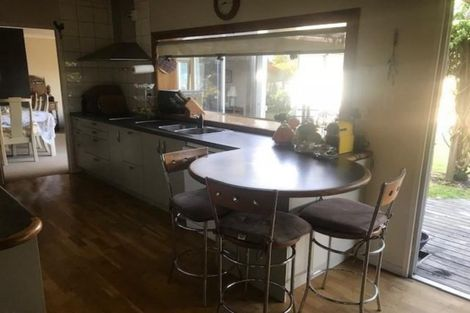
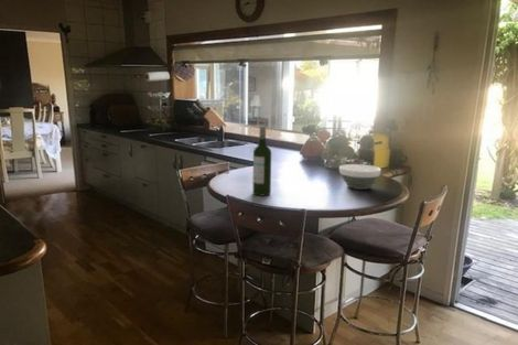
+ bowl [338,163,382,191]
+ wine bottle [251,125,272,197]
